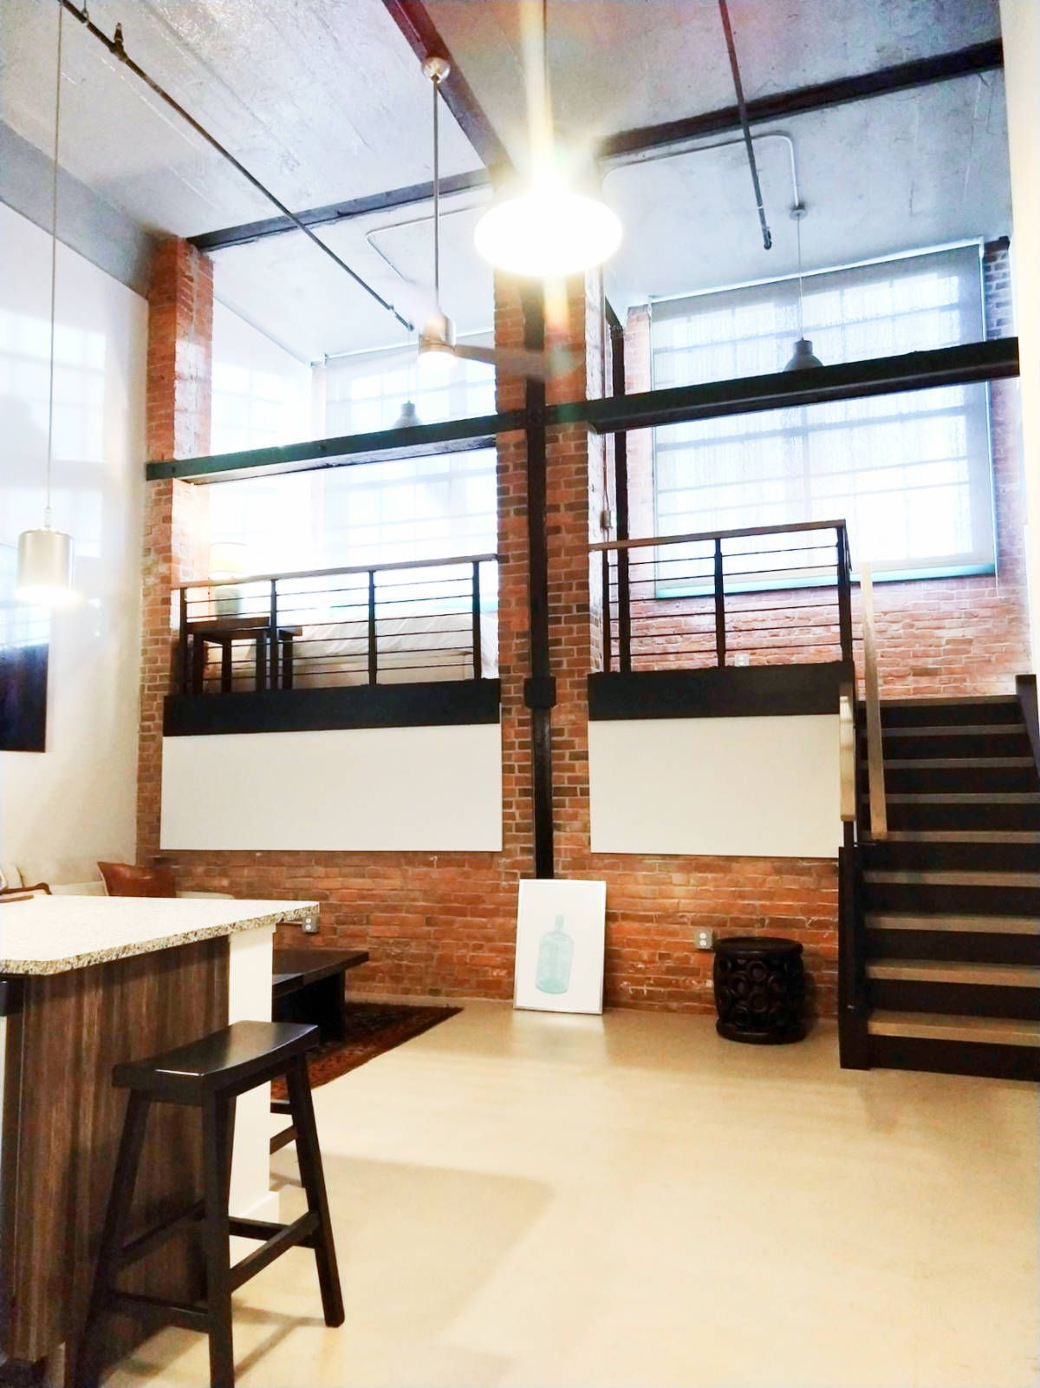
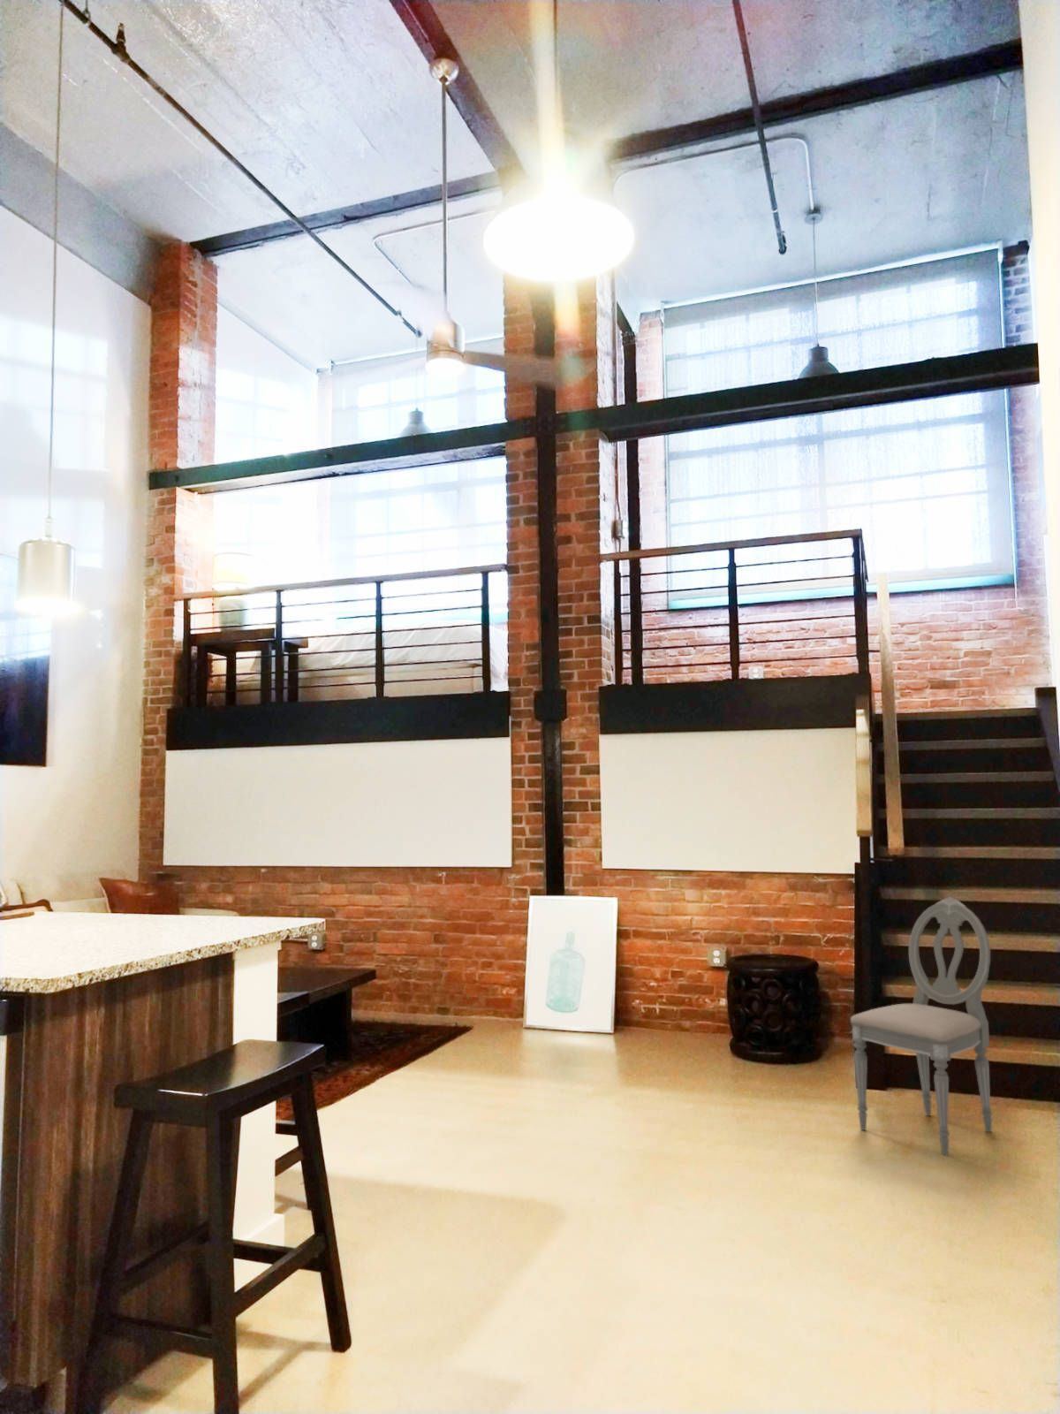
+ dining chair [850,896,993,1157]
